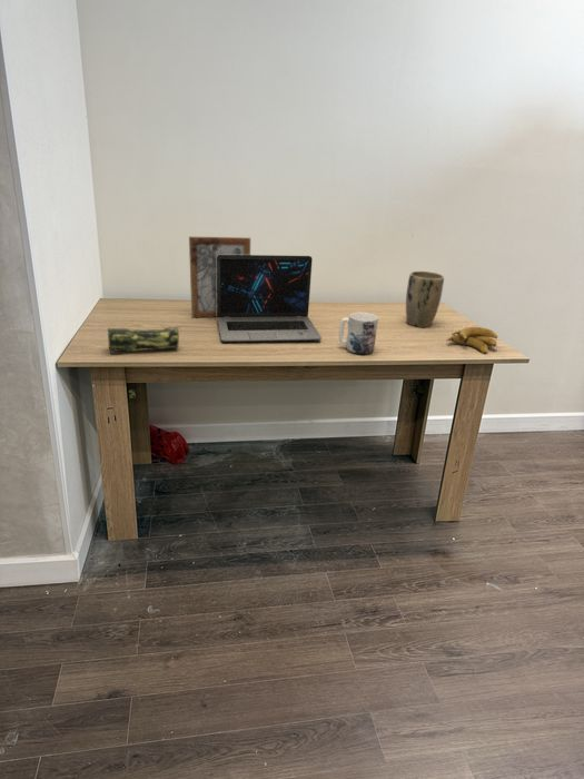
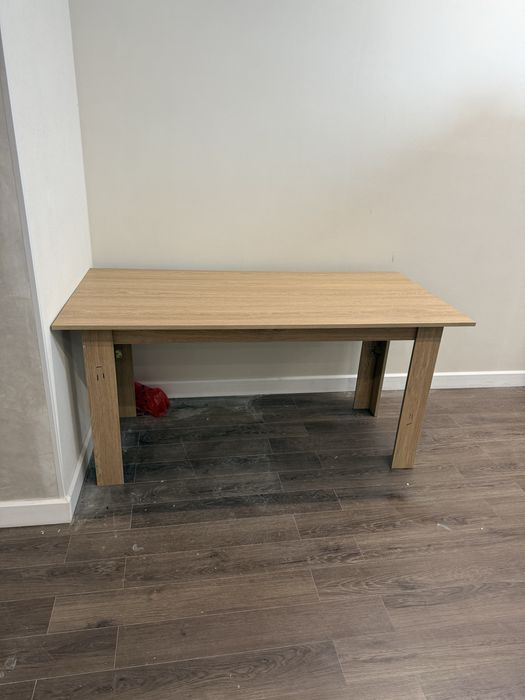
- pencil case [107,325,182,353]
- plant pot [405,270,445,328]
- mug [338,312,379,355]
- laptop [217,254,323,343]
- banana [445,326,499,355]
- picture frame [188,236,251,318]
